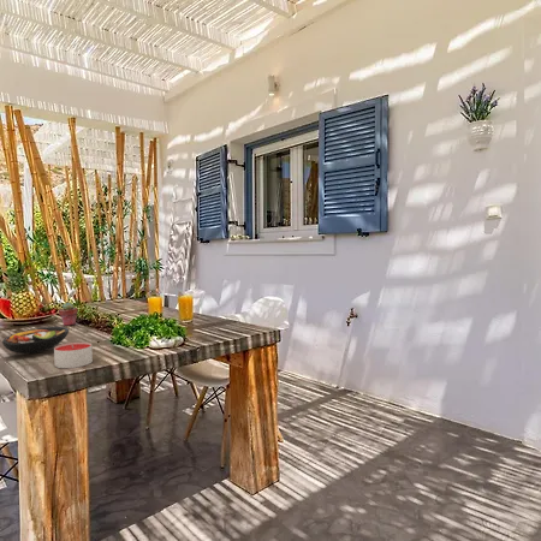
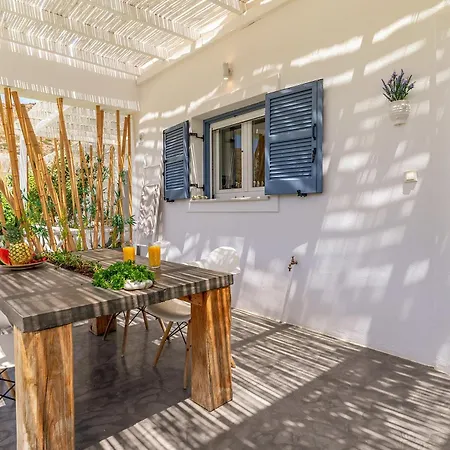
- potted succulent [58,302,79,327]
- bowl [1,326,70,355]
- candle [53,341,94,369]
